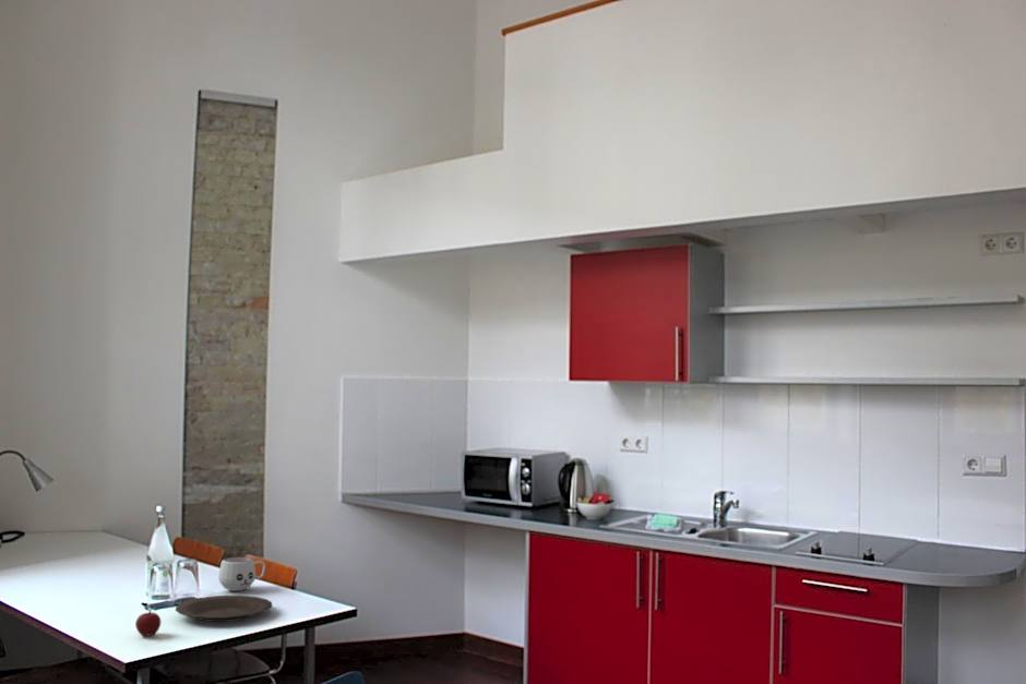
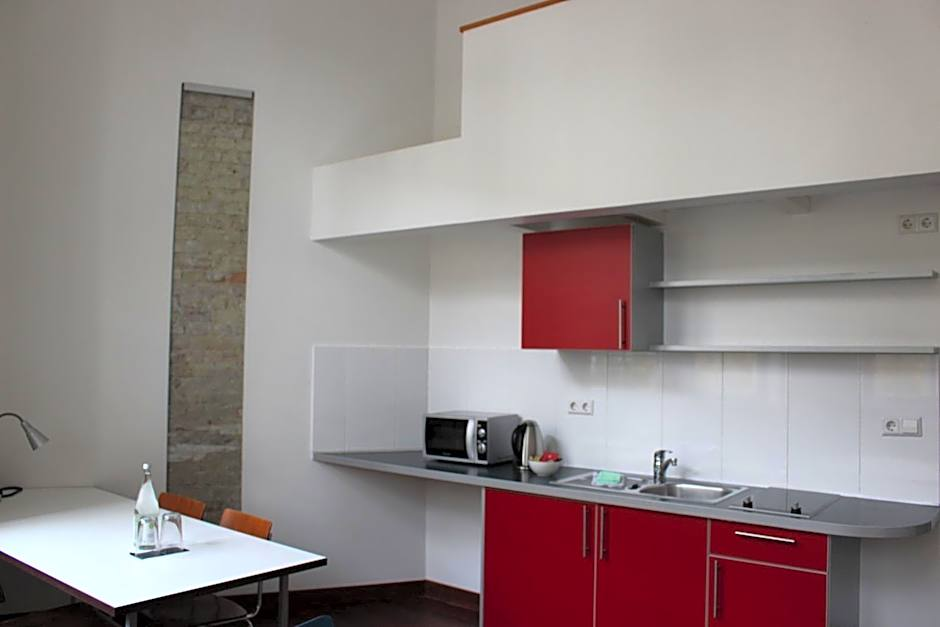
- apple [134,604,162,637]
- mug [217,555,266,592]
- plate [175,595,273,623]
